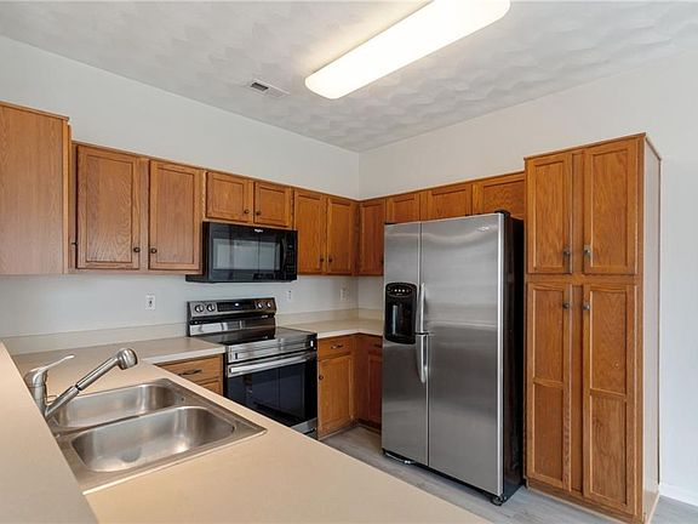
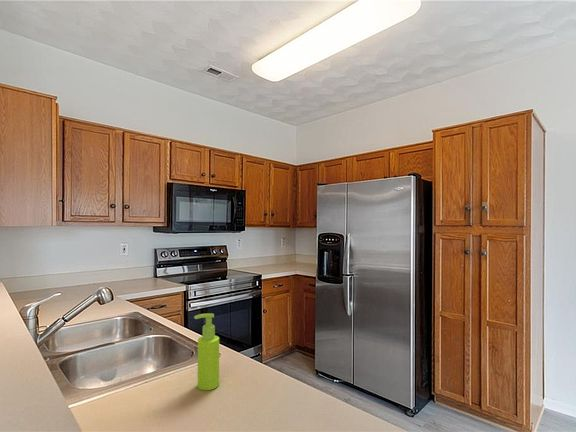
+ soap dispenser [193,312,220,391]
